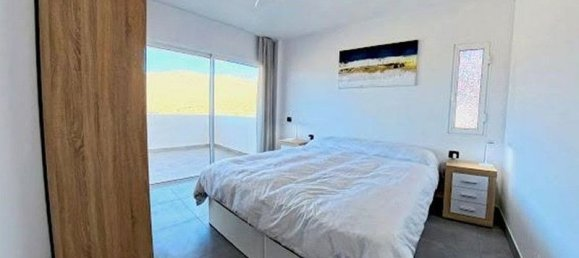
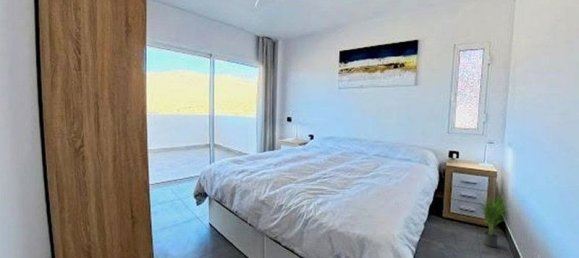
+ potted plant [477,194,509,248]
